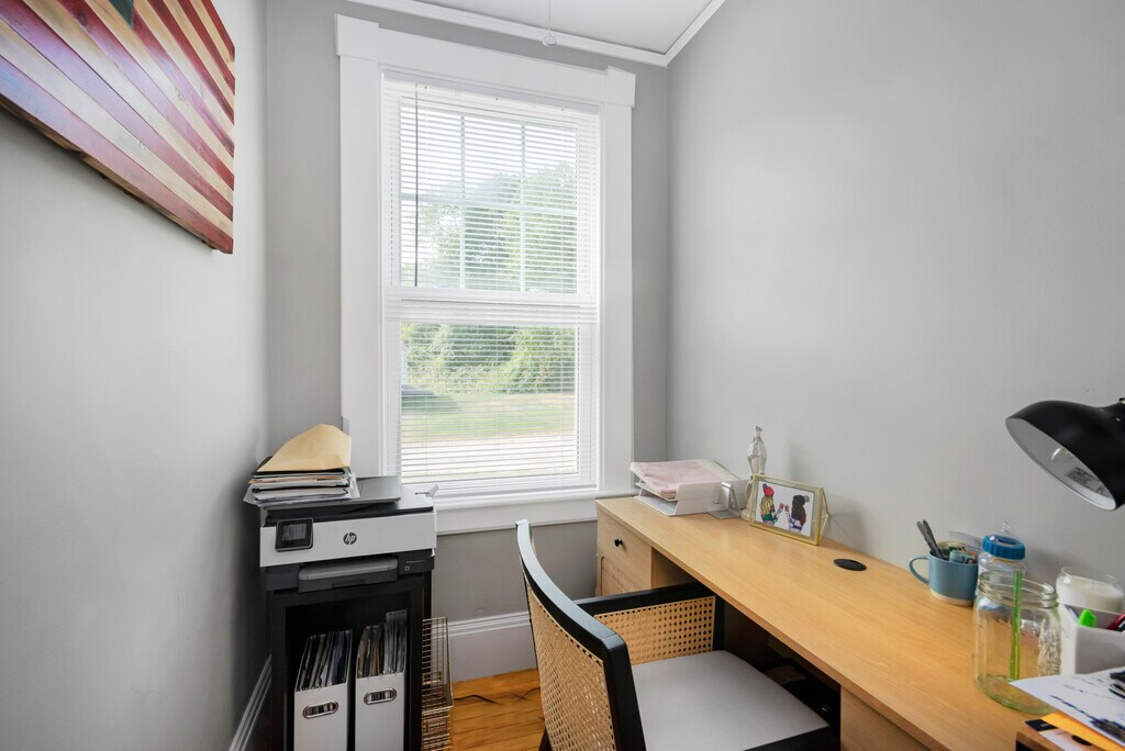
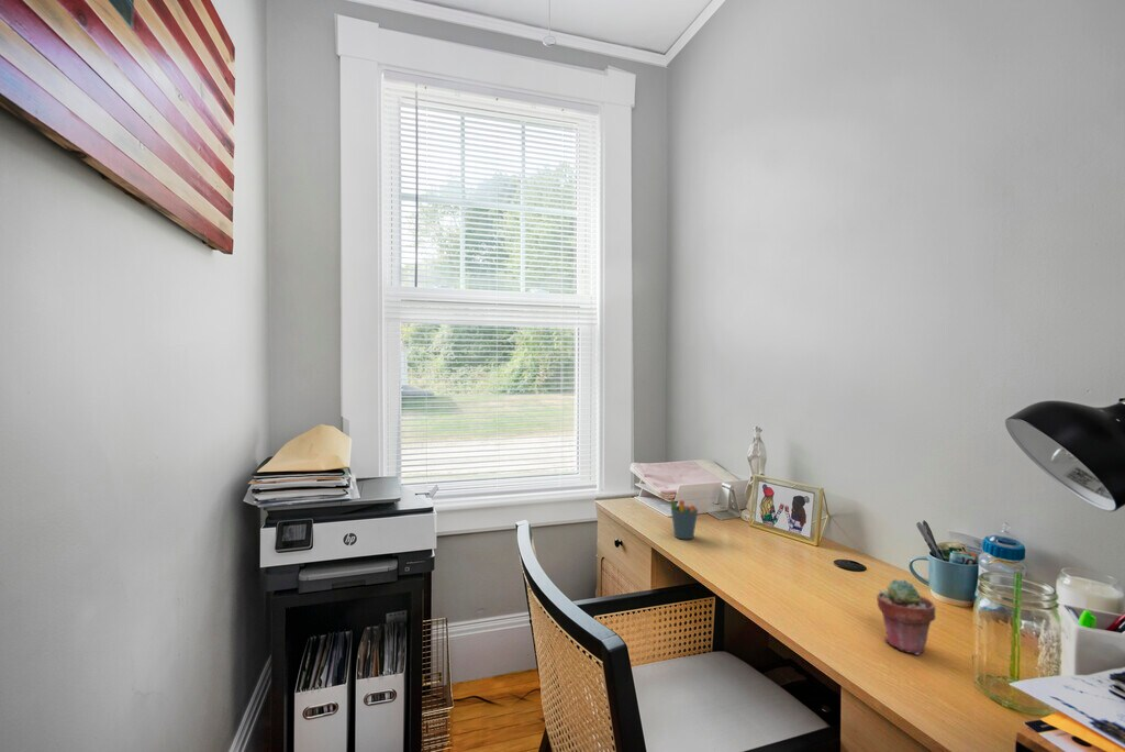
+ pen holder [669,495,700,540]
+ potted succulent [876,578,937,656]
